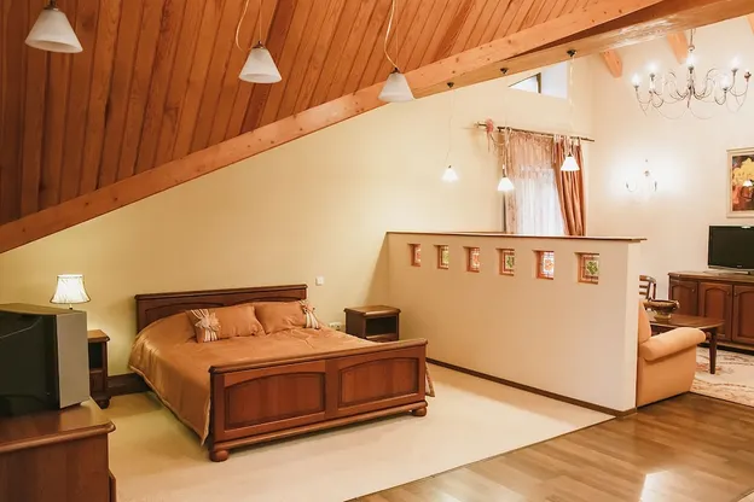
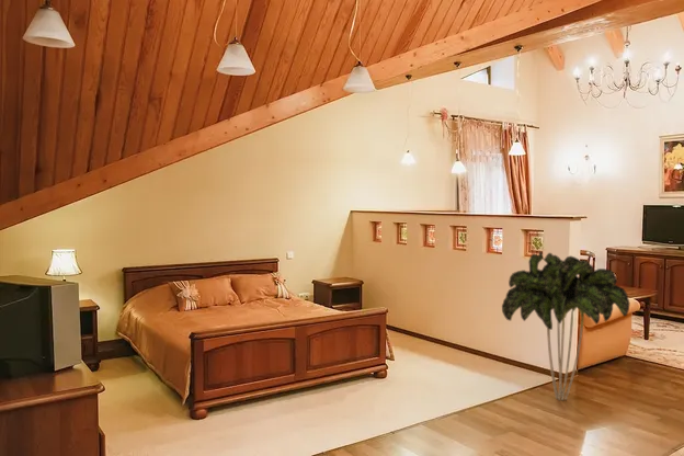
+ indoor plant [501,250,631,401]
